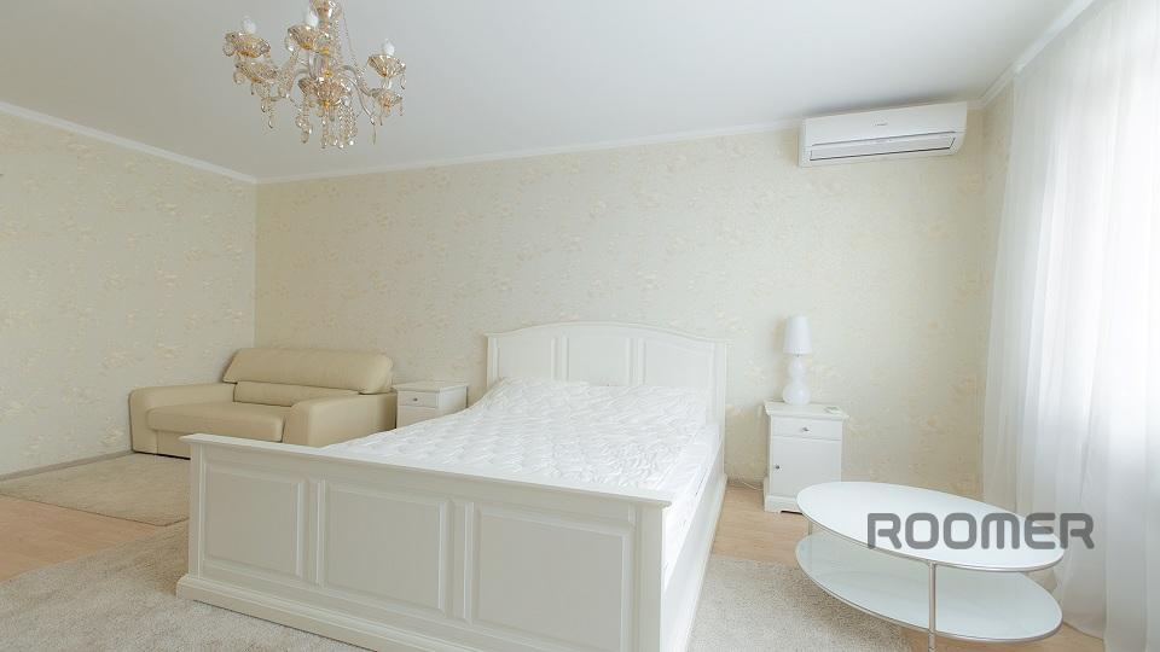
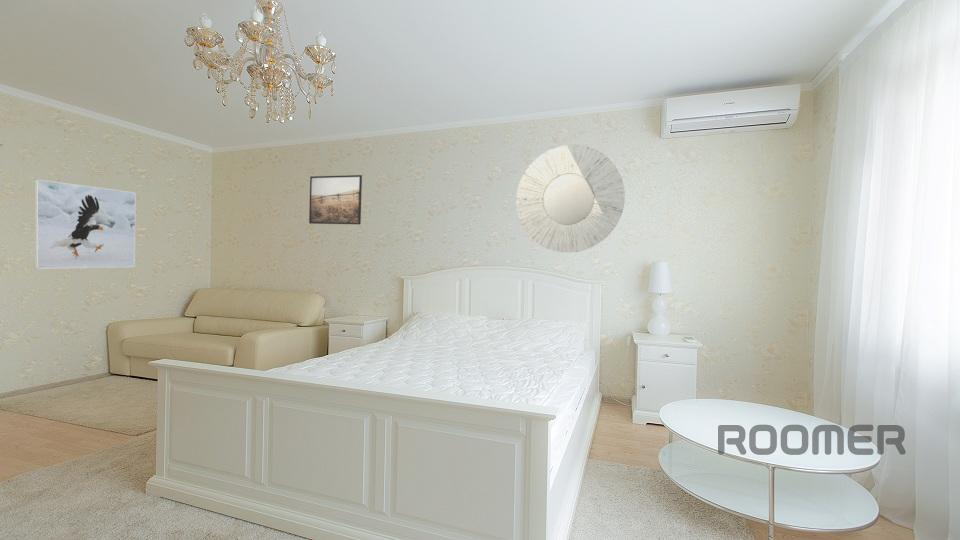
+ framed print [308,174,363,225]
+ mirror [515,144,626,254]
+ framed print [34,178,137,270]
